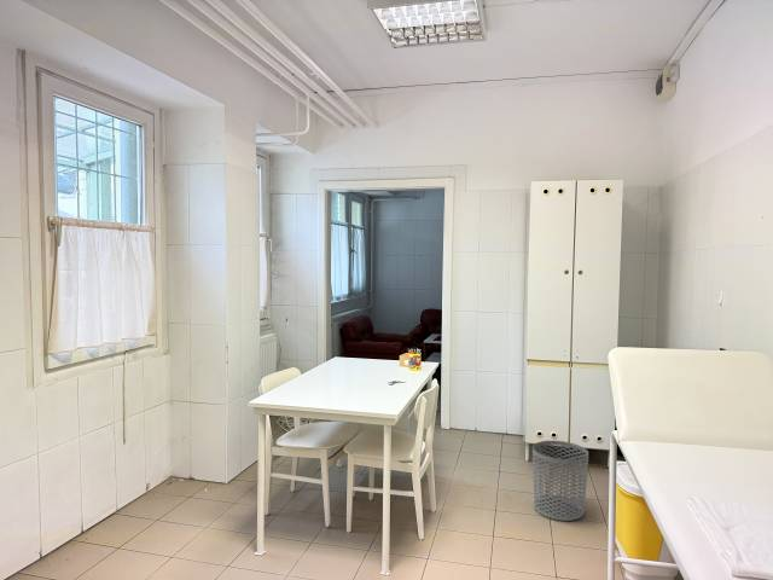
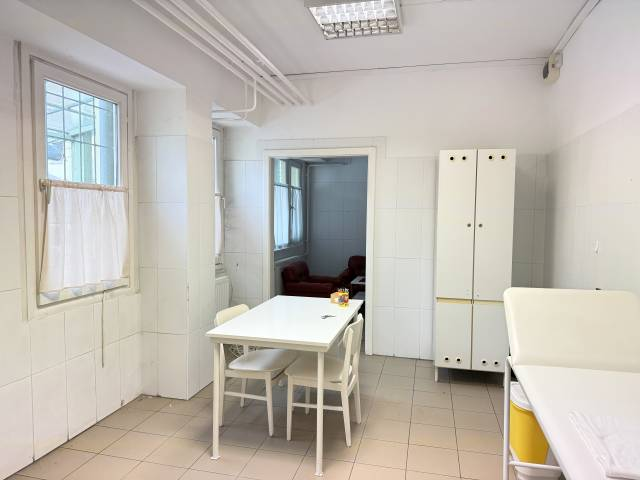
- waste bin [531,440,589,522]
